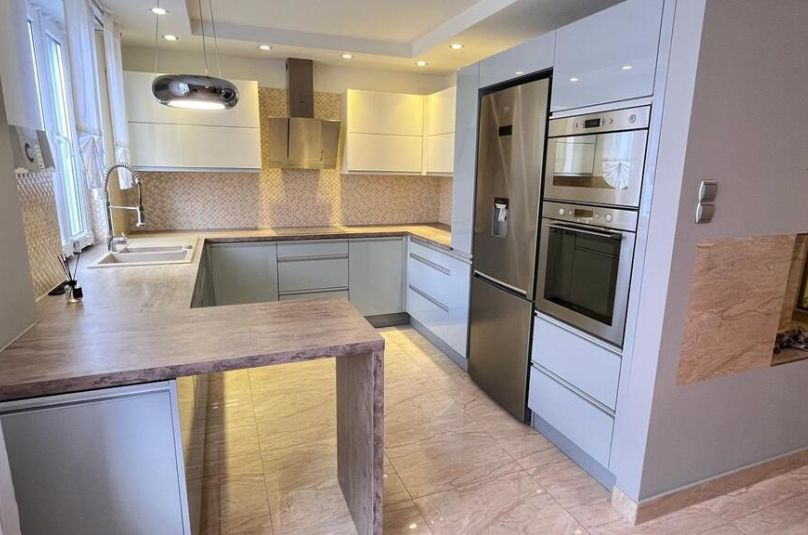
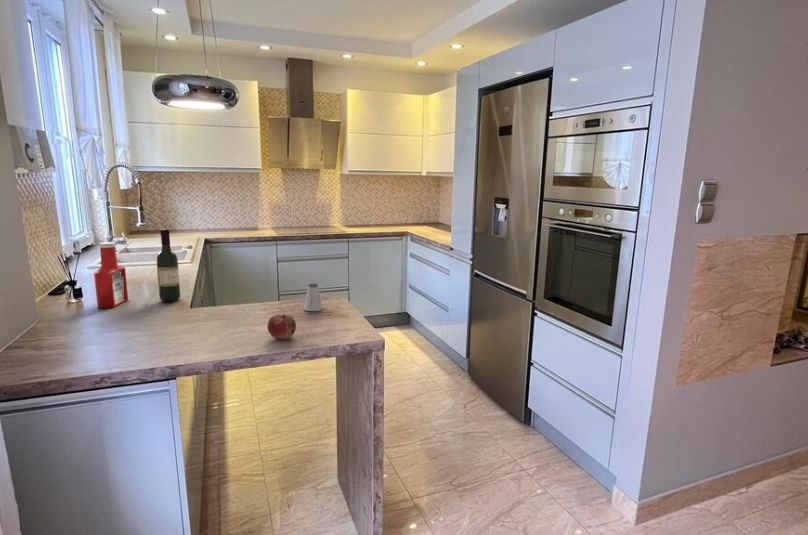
+ saltshaker [303,282,324,312]
+ wine bottle [156,228,181,303]
+ fruit [267,313,297,340]
+ soap bottle [93,241,129,309]
